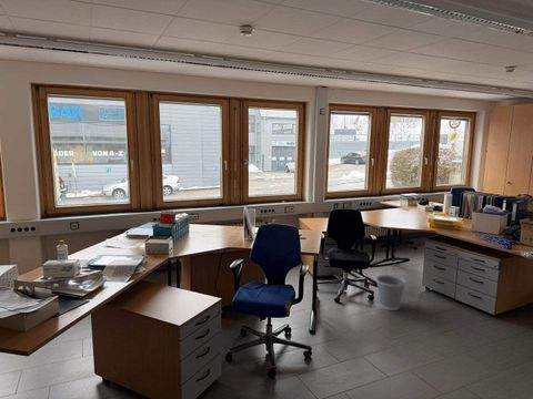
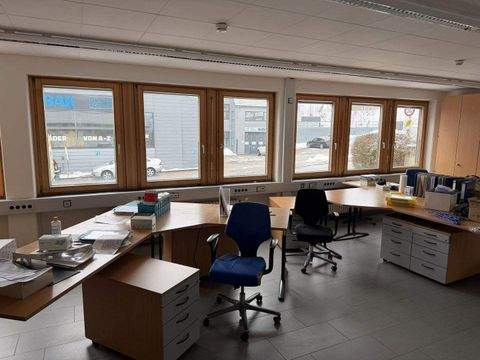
- wastebasket [375,274,408,311]
